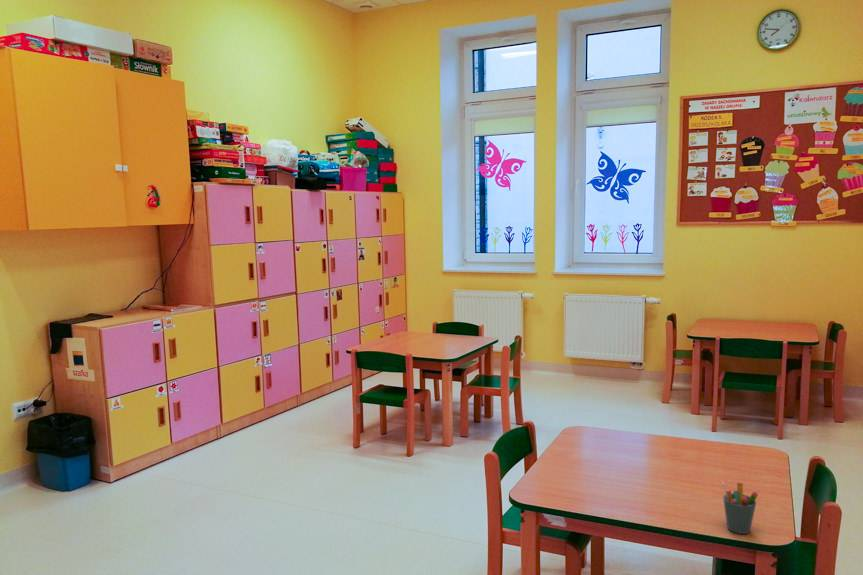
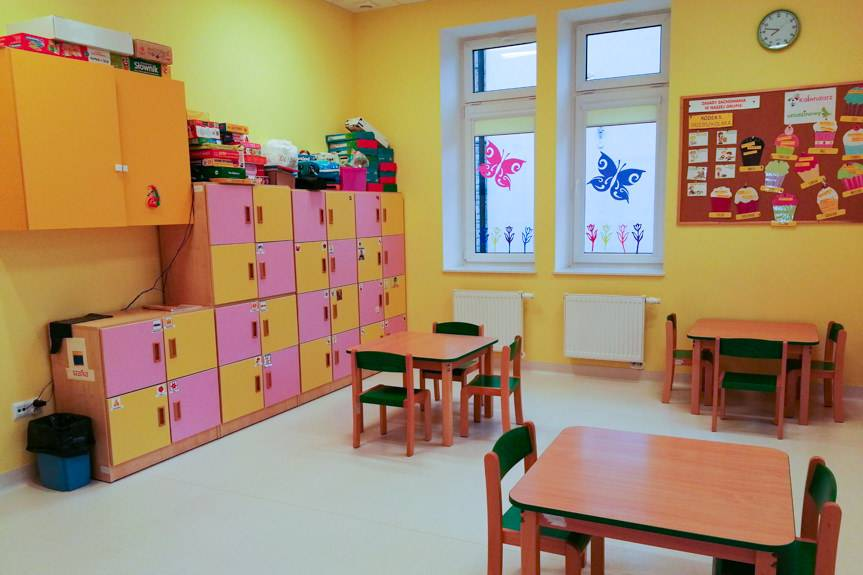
- pen holder [721,480,759,535]
